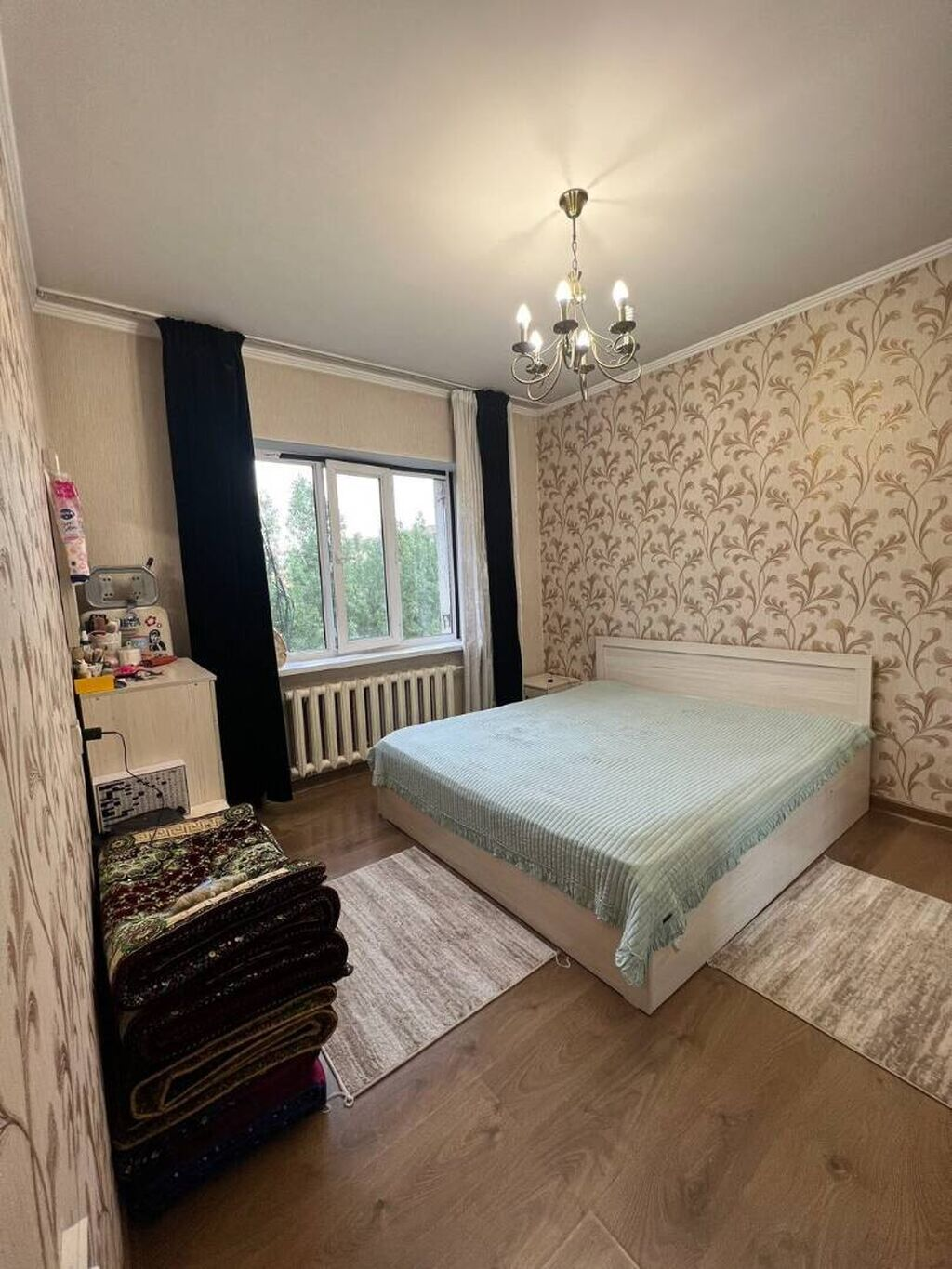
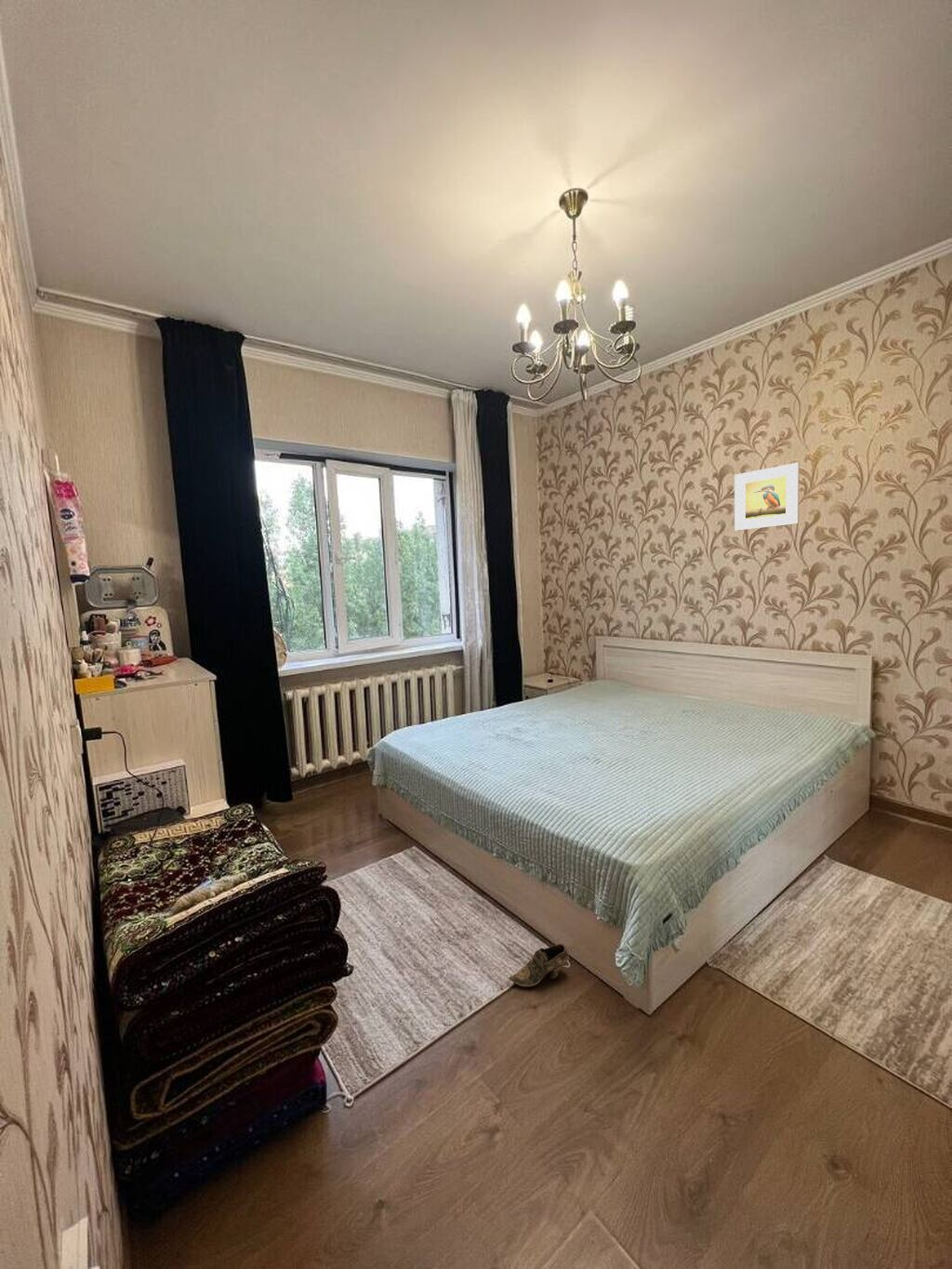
+ shoe [509,944,570,987]
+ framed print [734,462,800,532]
